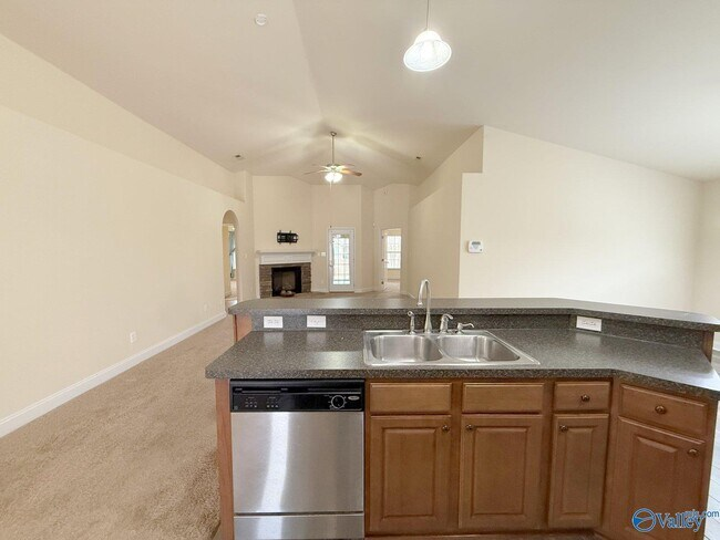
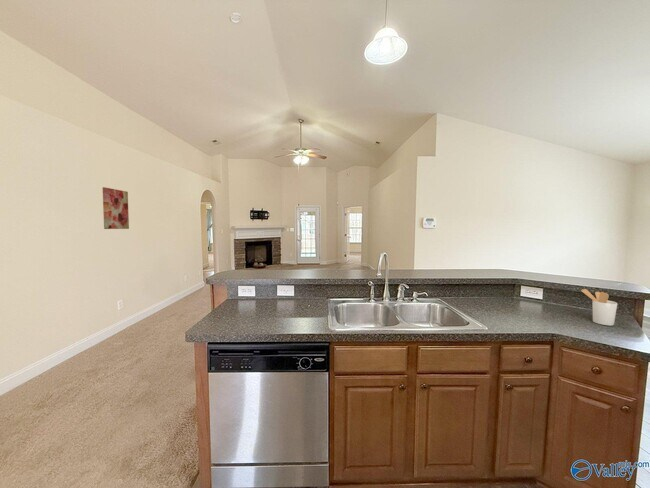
+ wall art [101,186,130,230]
+ utensil holder [580,288,618,327]
